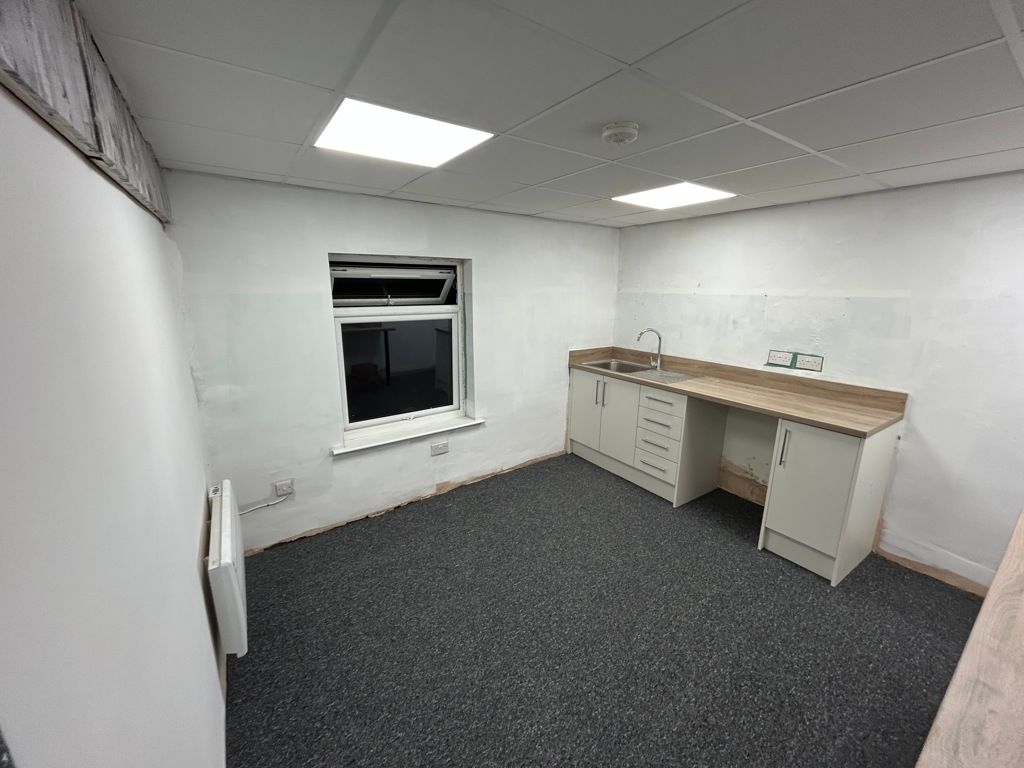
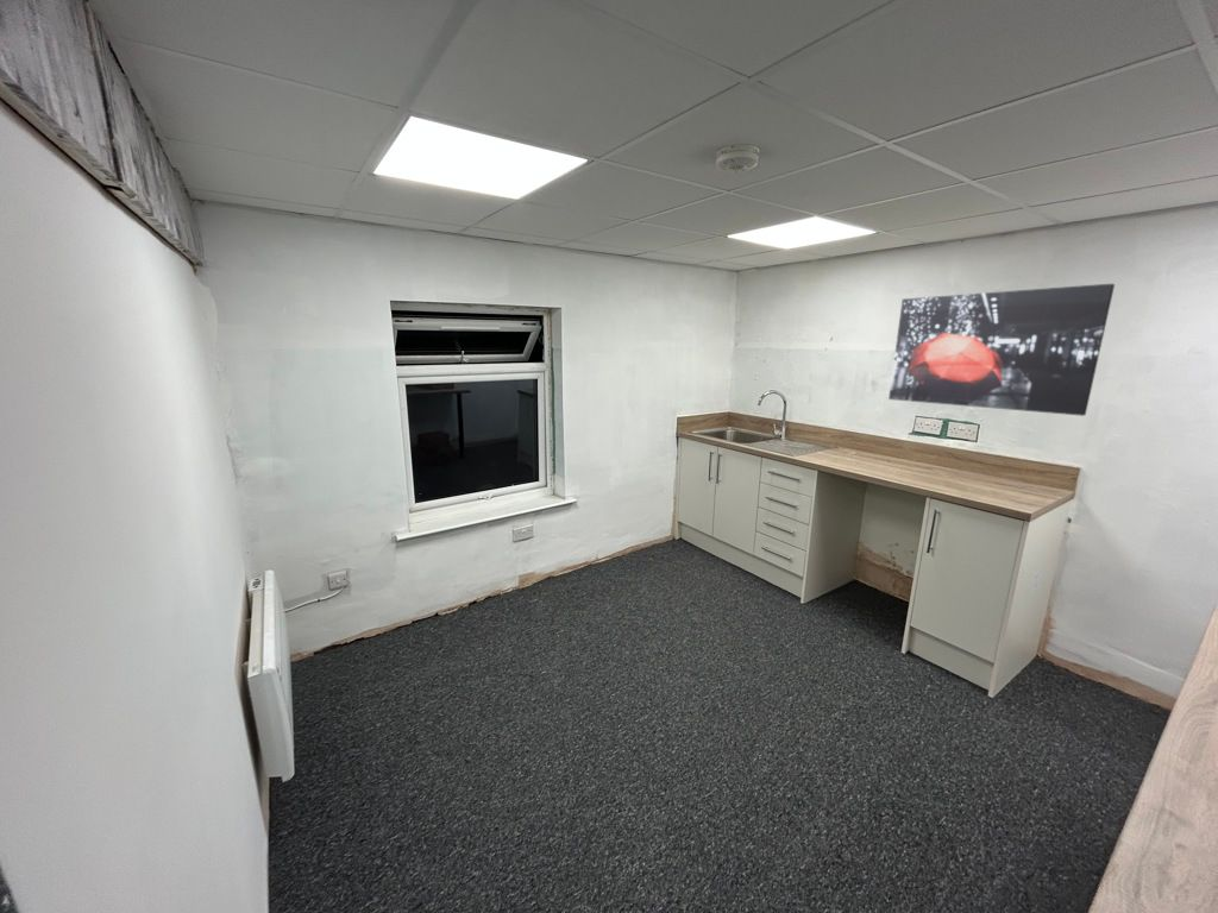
+ wall art [887,283,1116,417]
